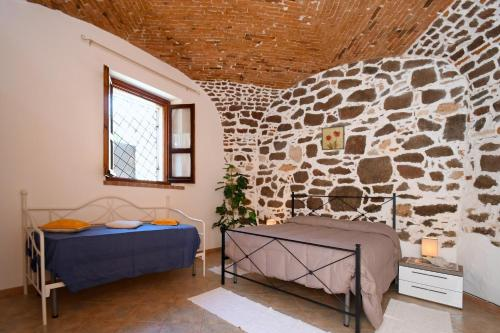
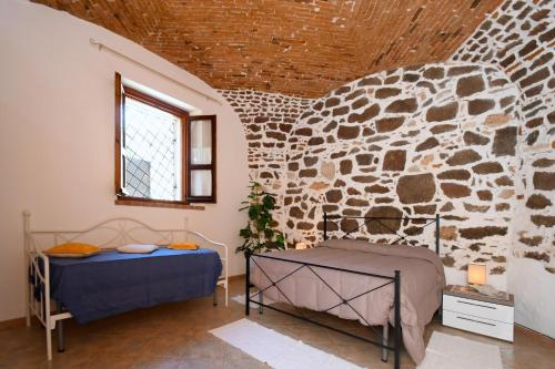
- wall art [321,125,346,151]
